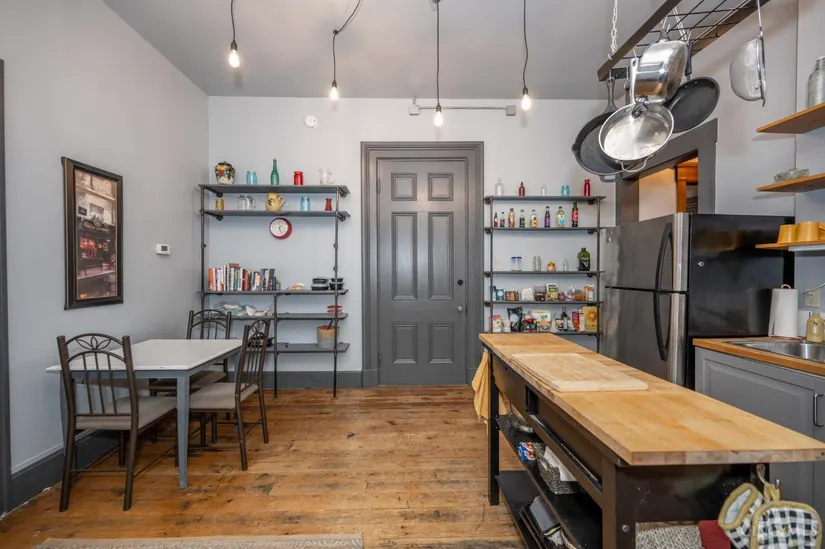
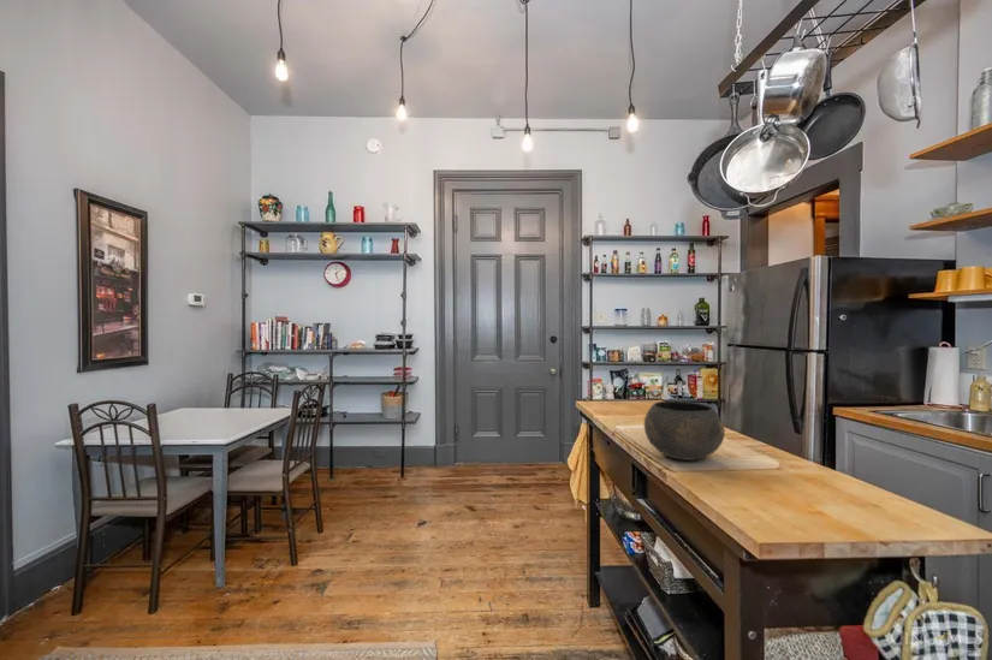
+ bowl [643,400,726,462]
